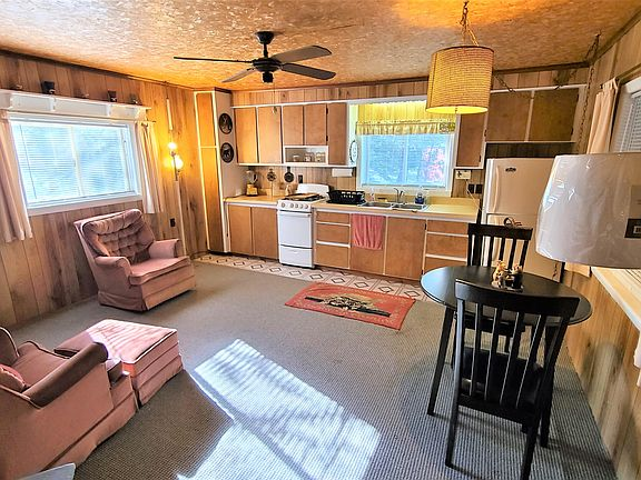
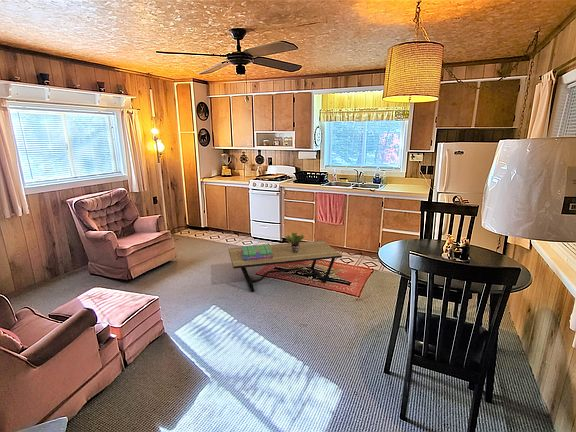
+ potted plant [284,232,305,253]
+ stack of books [241,243,273,261]
+ coffee table [227,240,343,293]
